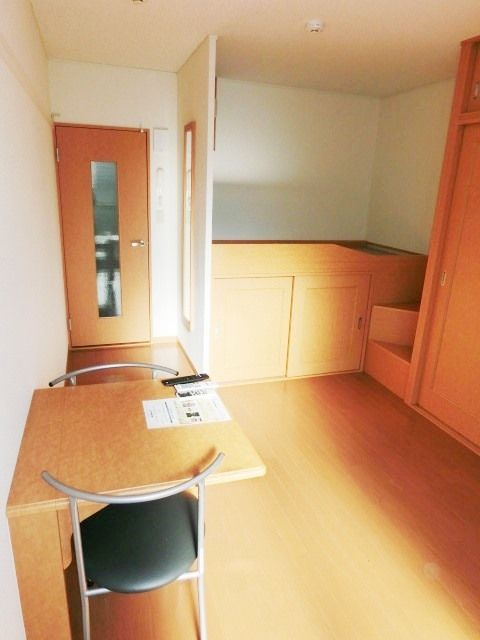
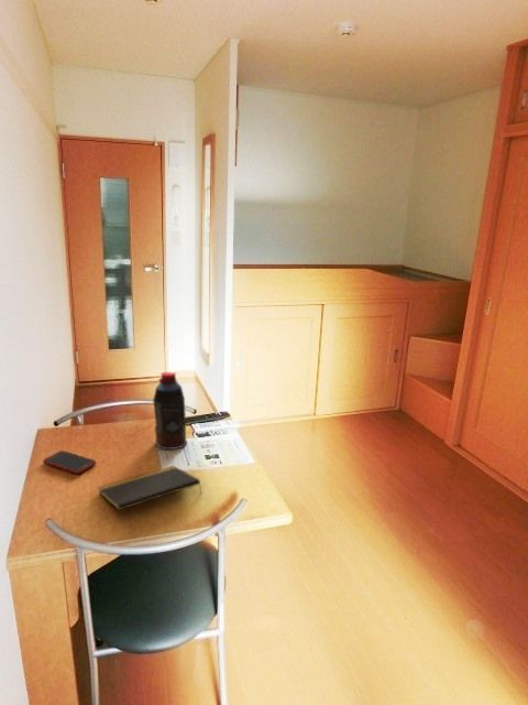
+ cell phone [42,449,97,475]
+ bottle [152,371,188,451]
+ notepad [97,465,202,511]
